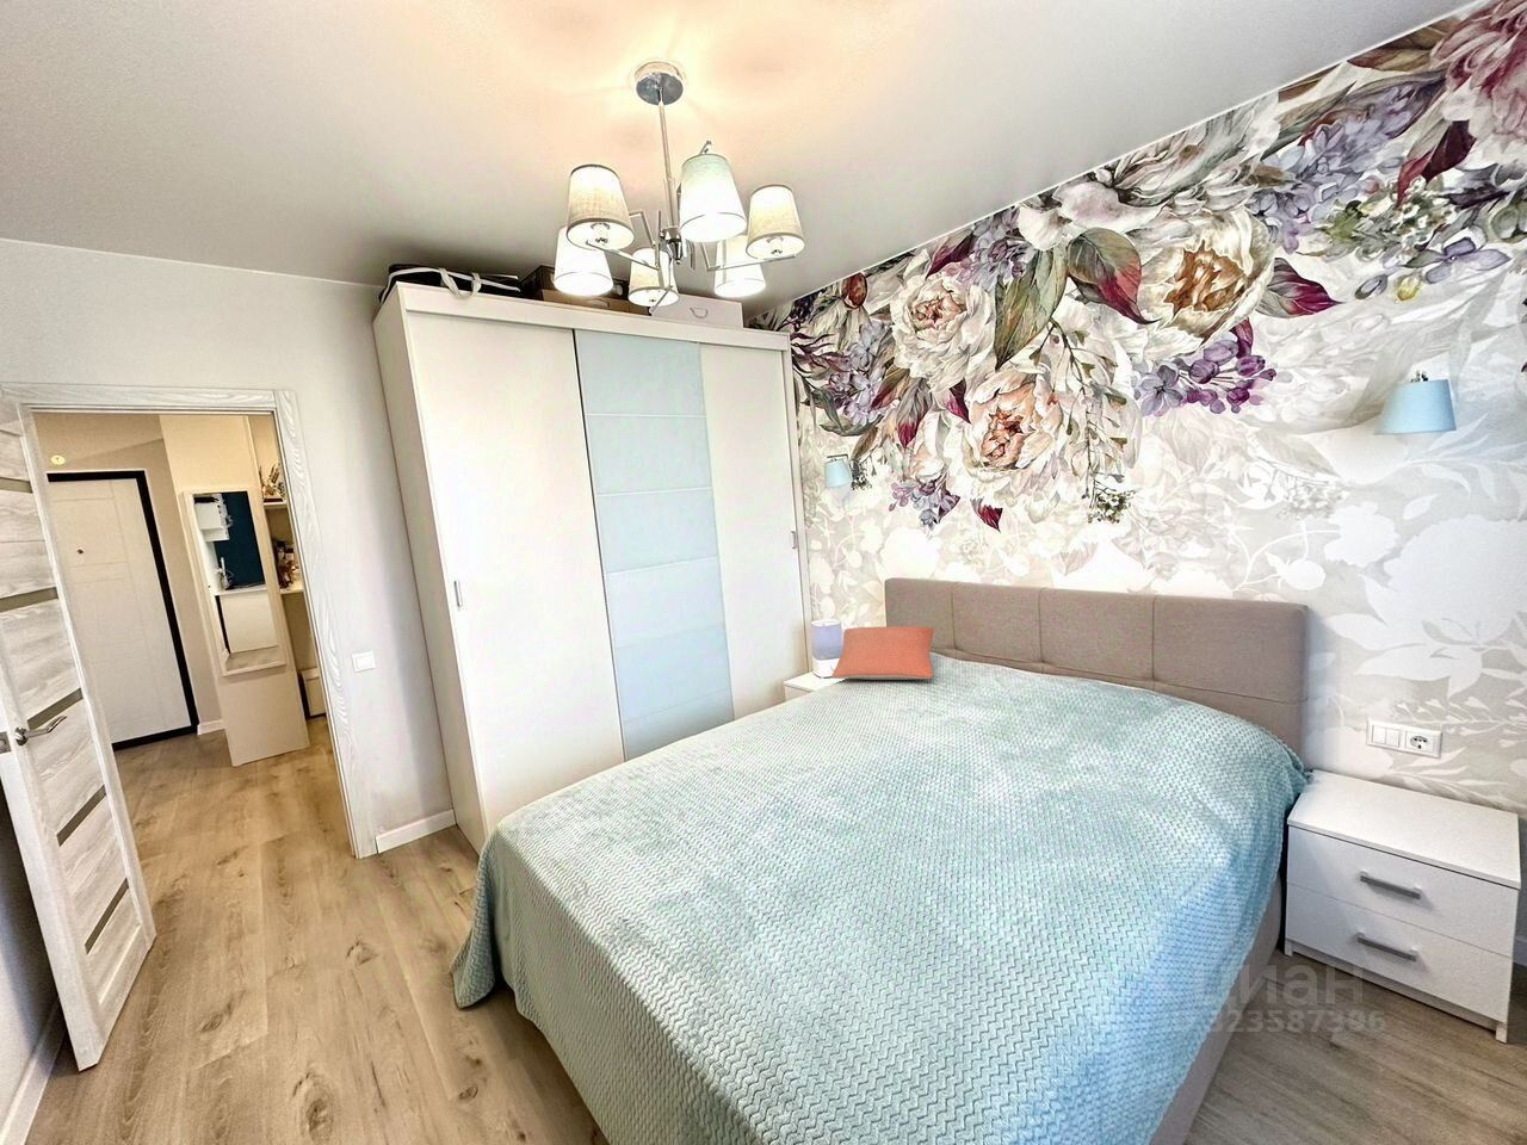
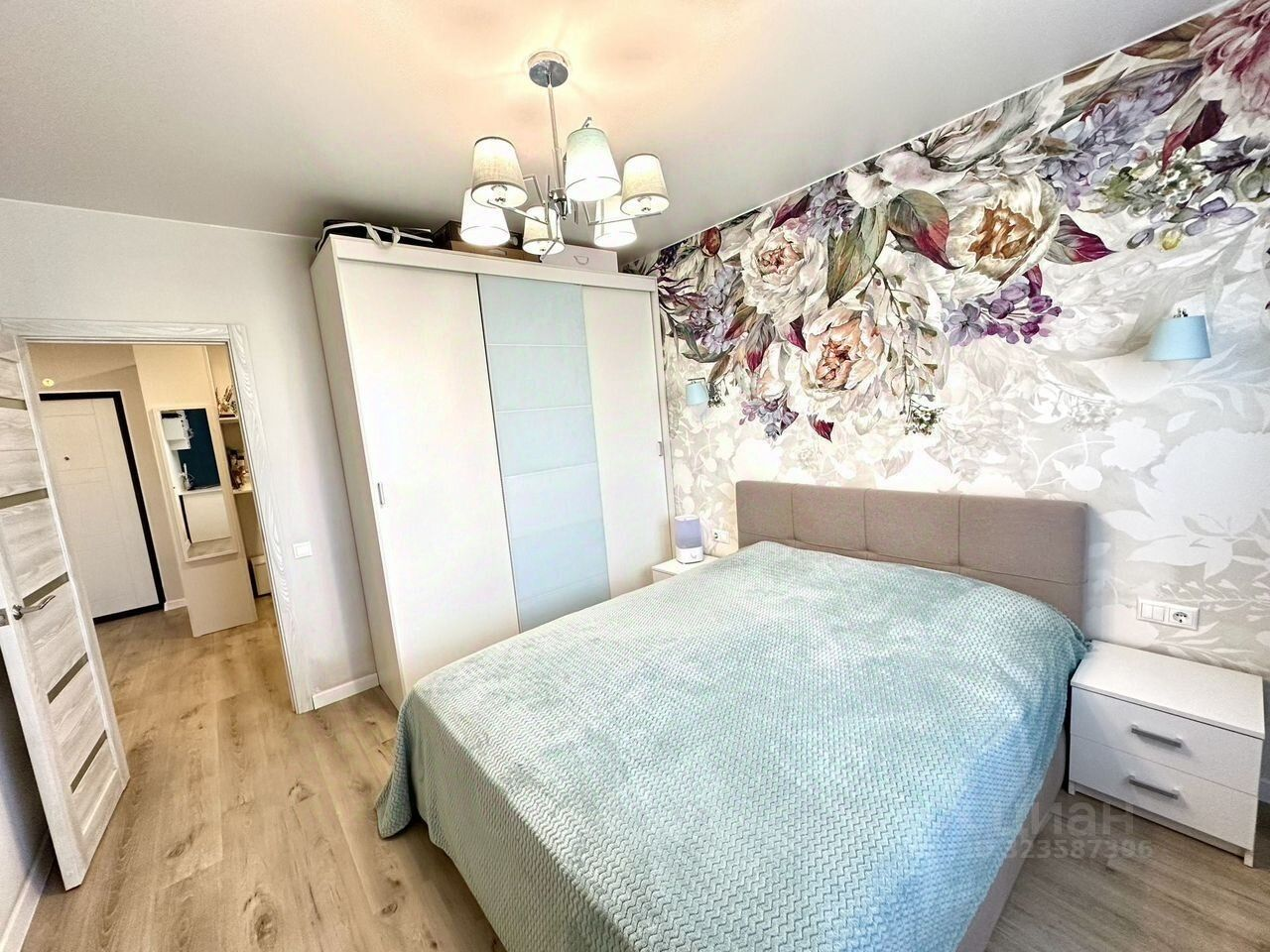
- pillow [831,625,935,681]
